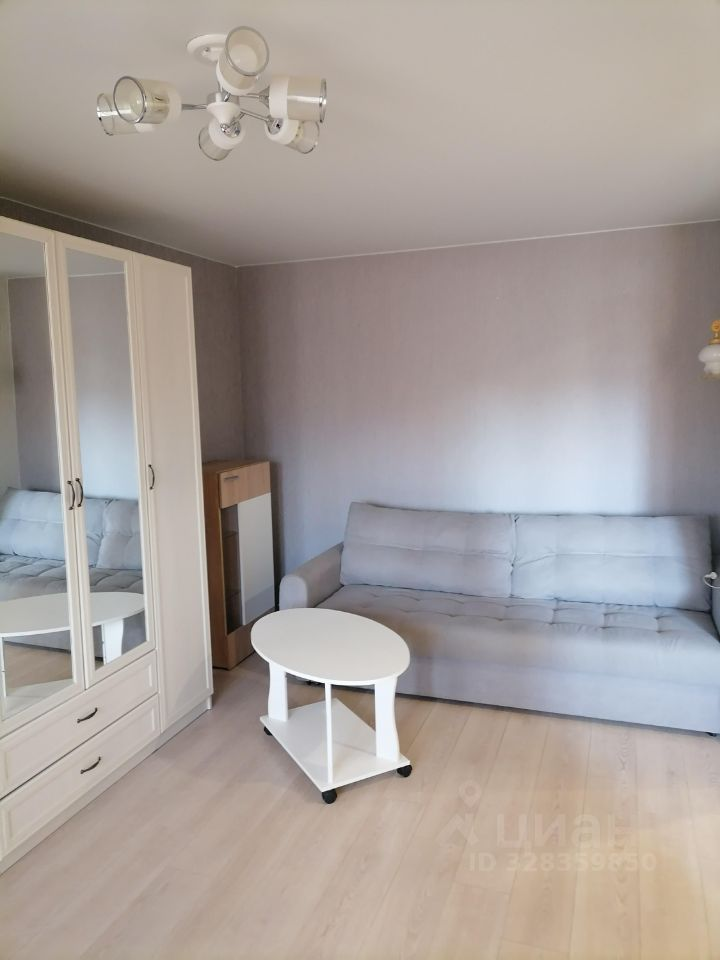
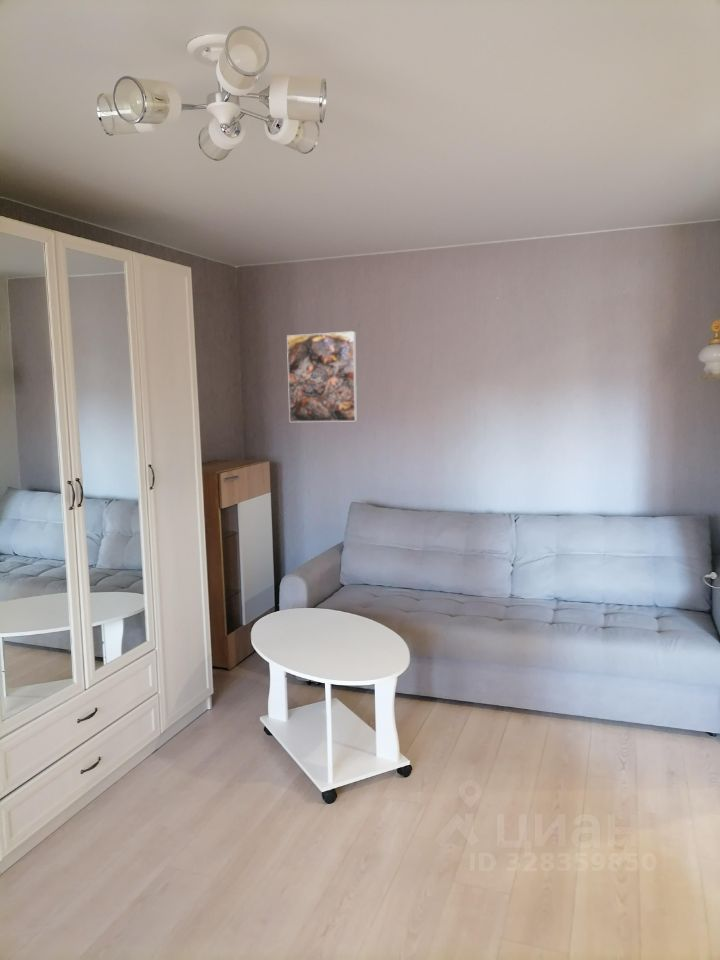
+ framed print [286,330,358,423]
